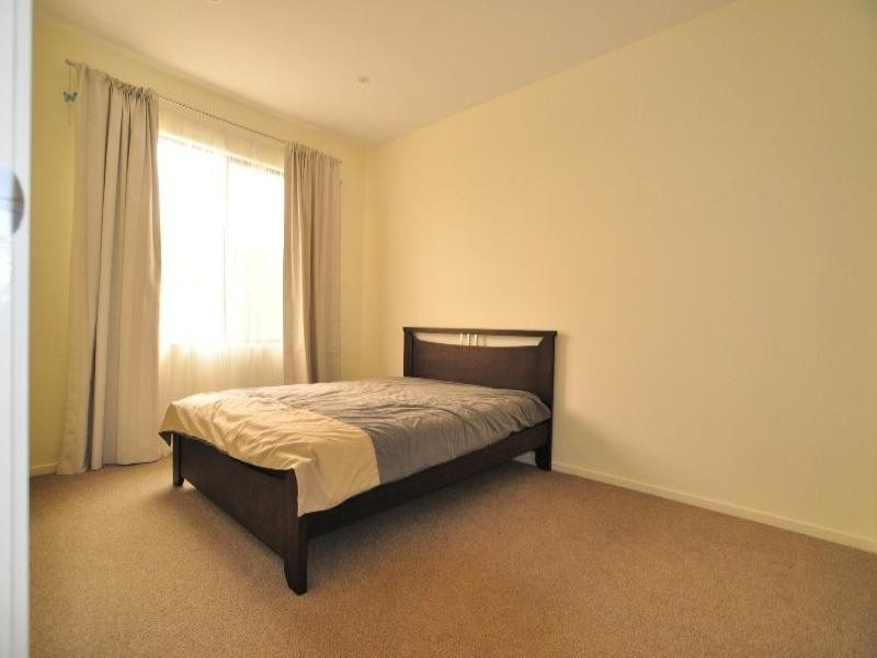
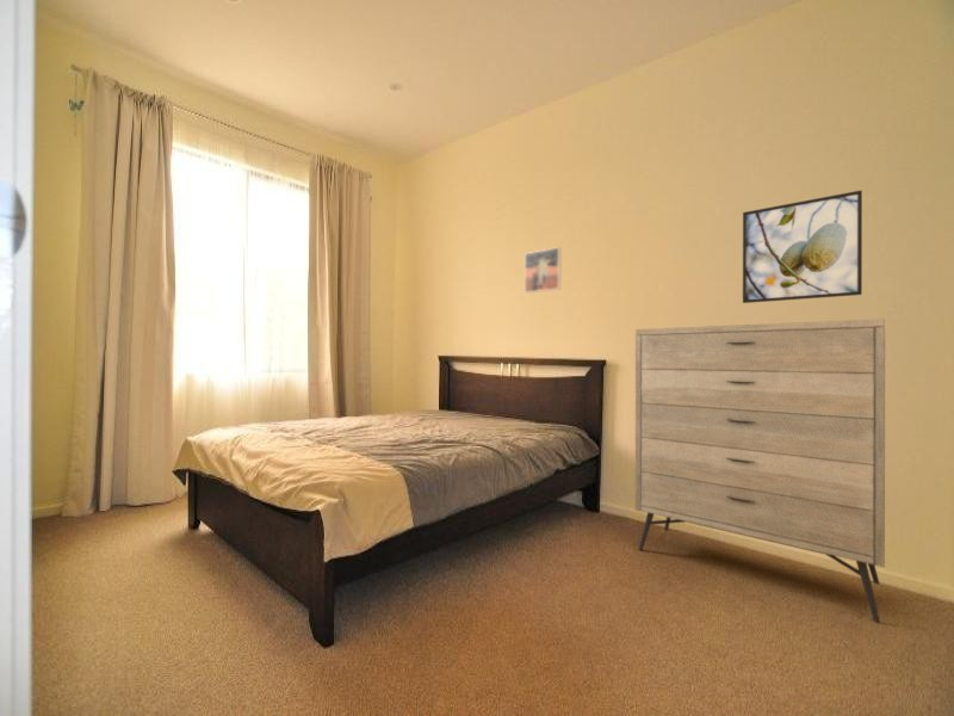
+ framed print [524,246,562,295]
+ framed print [742,190,863,304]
+ dresser [634,317,886,623]
